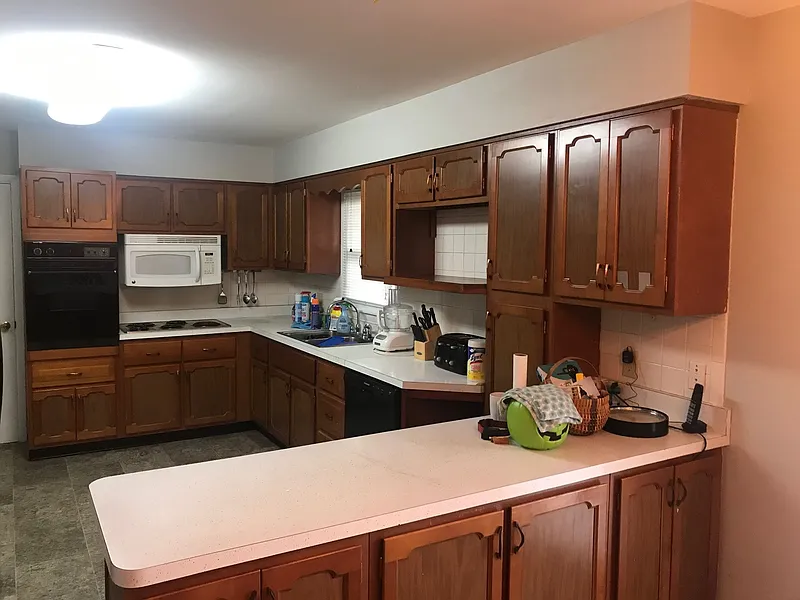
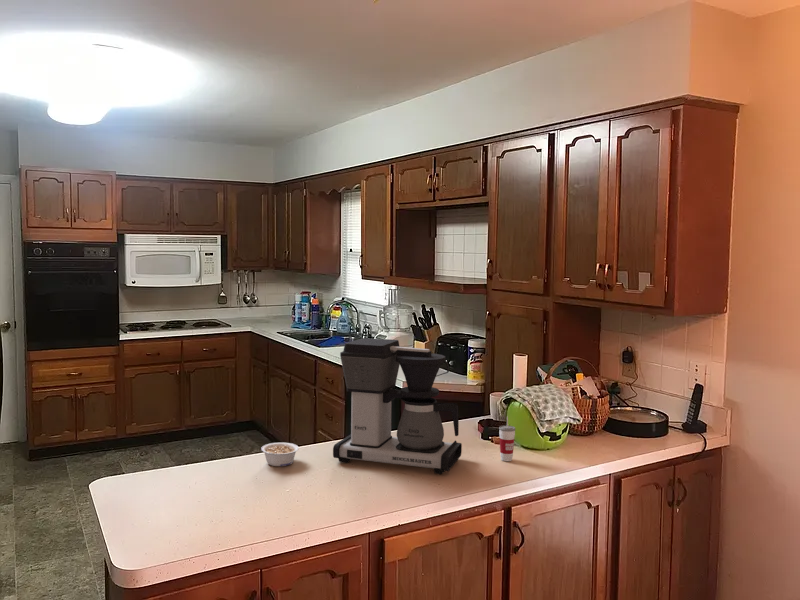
+ cup [498,416,516,462]
+ legume [260,442,300,467]
+ coffee maker [332,337,463,475]
